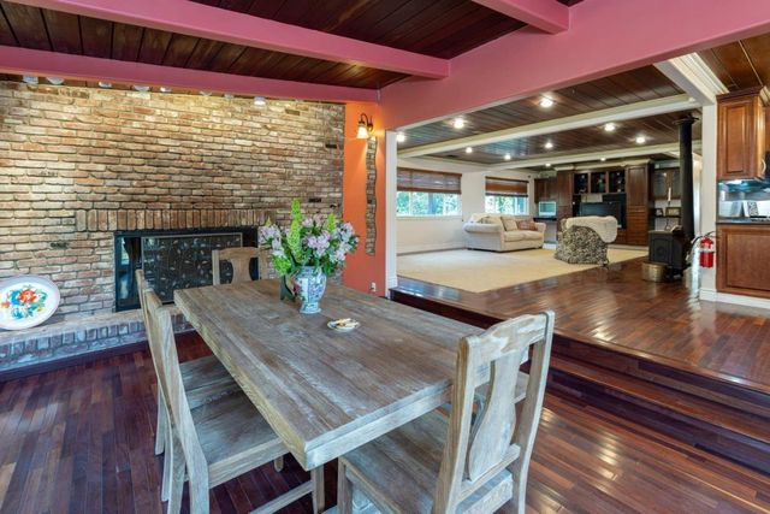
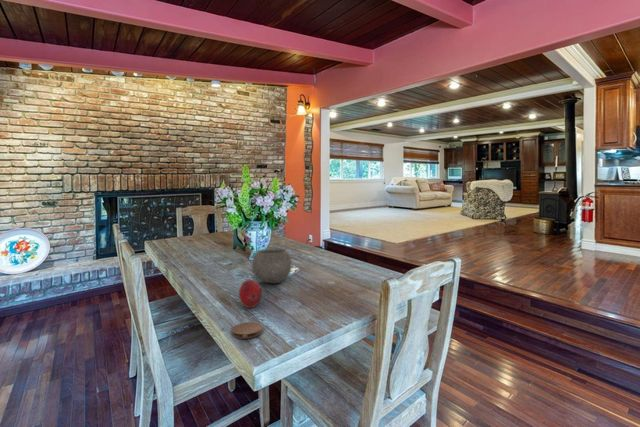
+ fruit [238,279,263,309]
+ bowl [251,248,293,284]
+ coaster [231,321,264,340]
